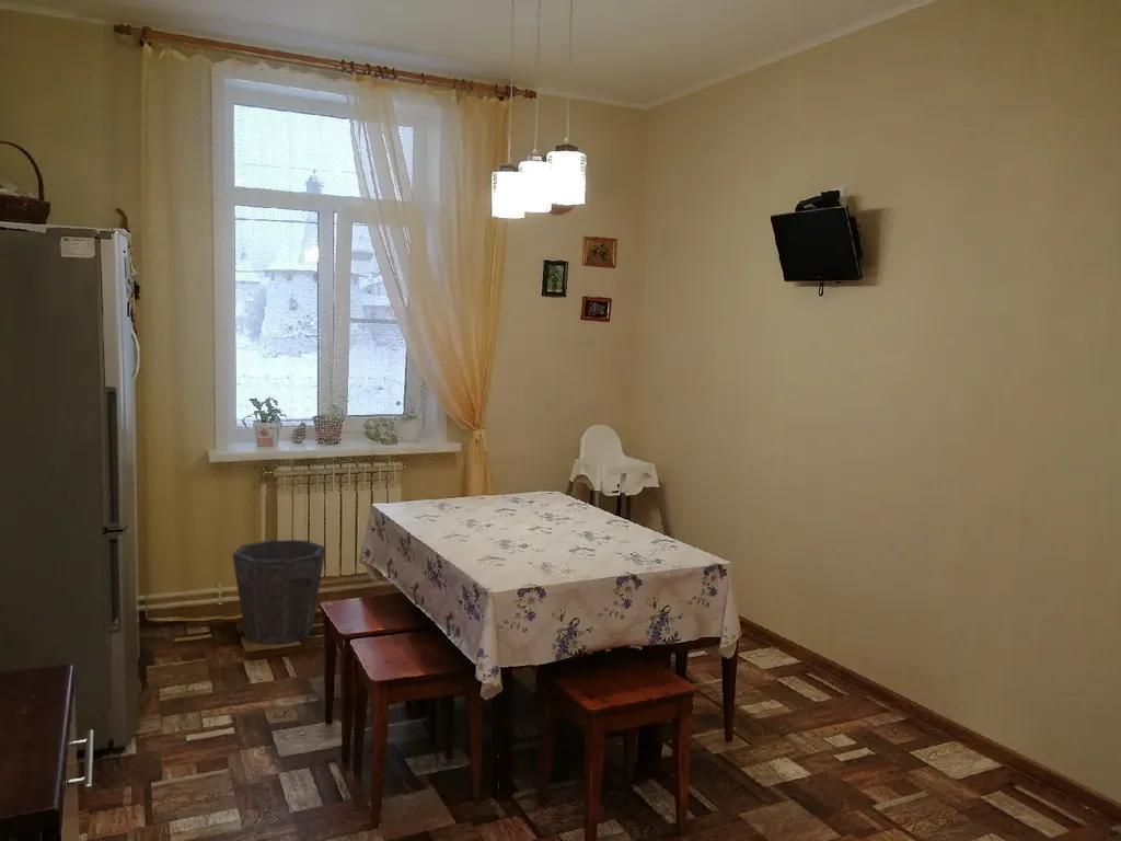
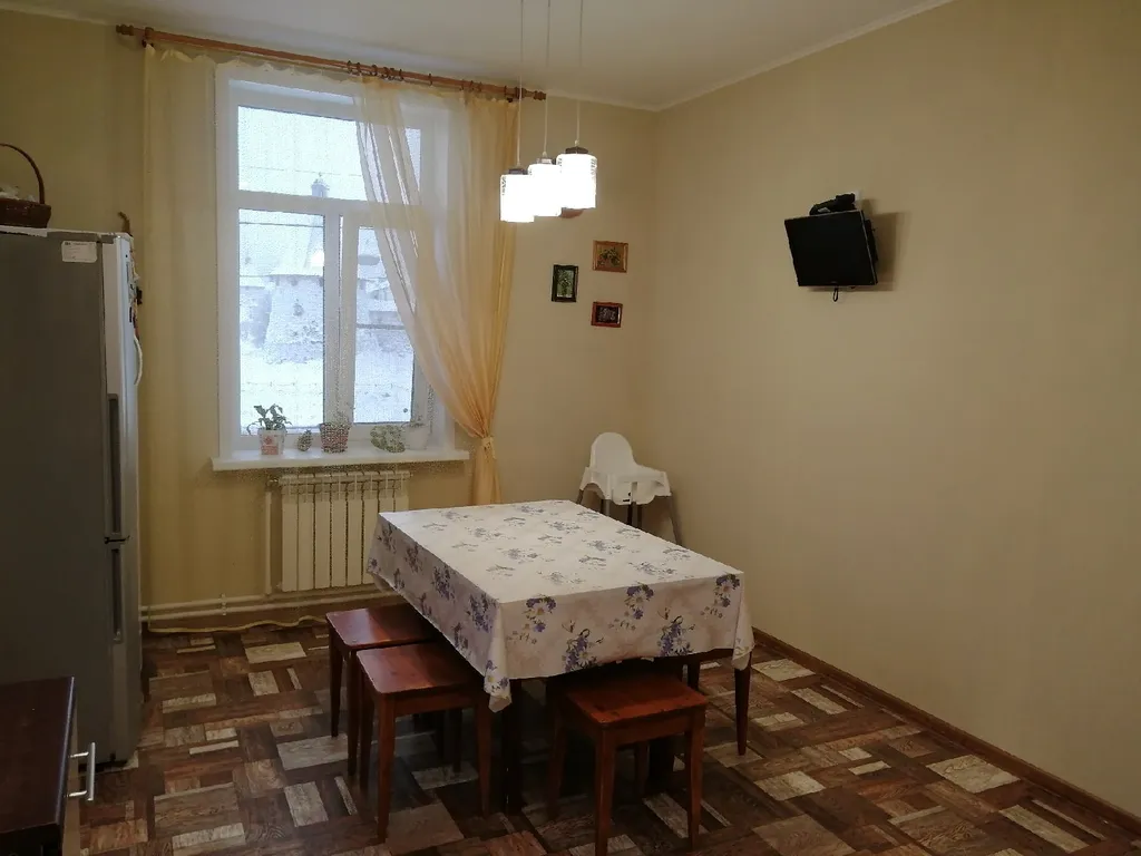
- waste bin [231,539,326,645]
